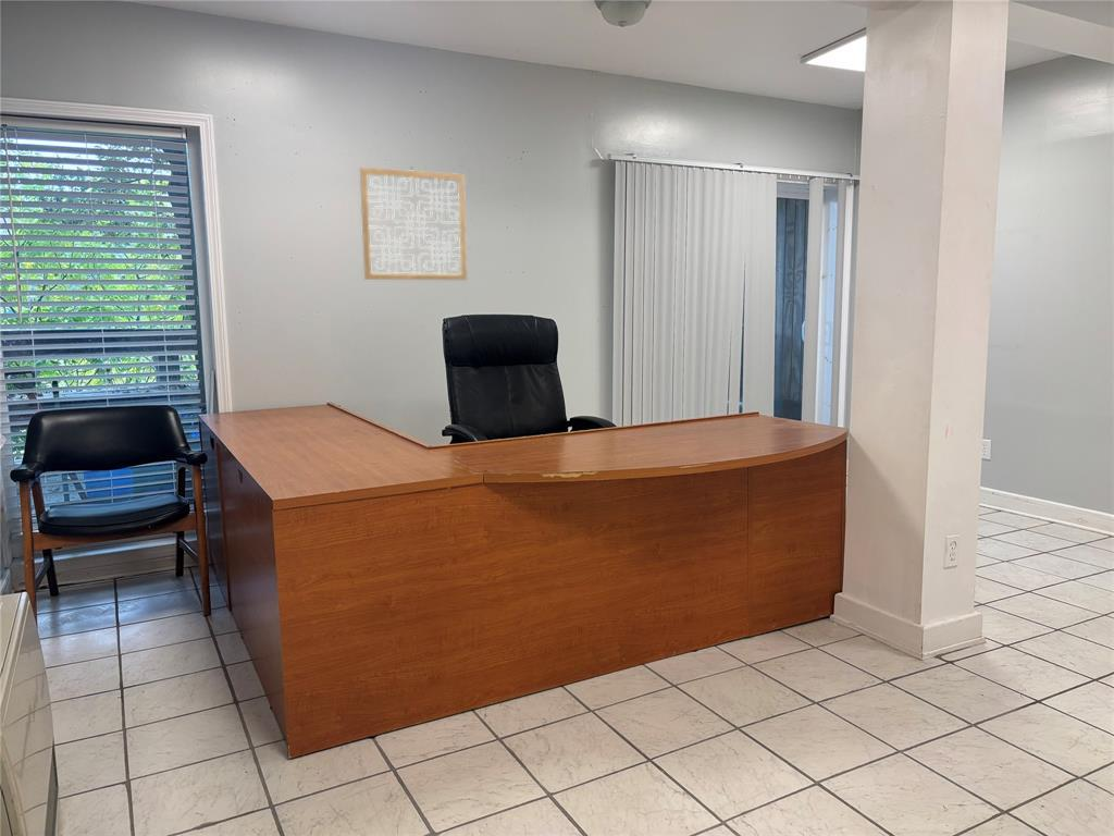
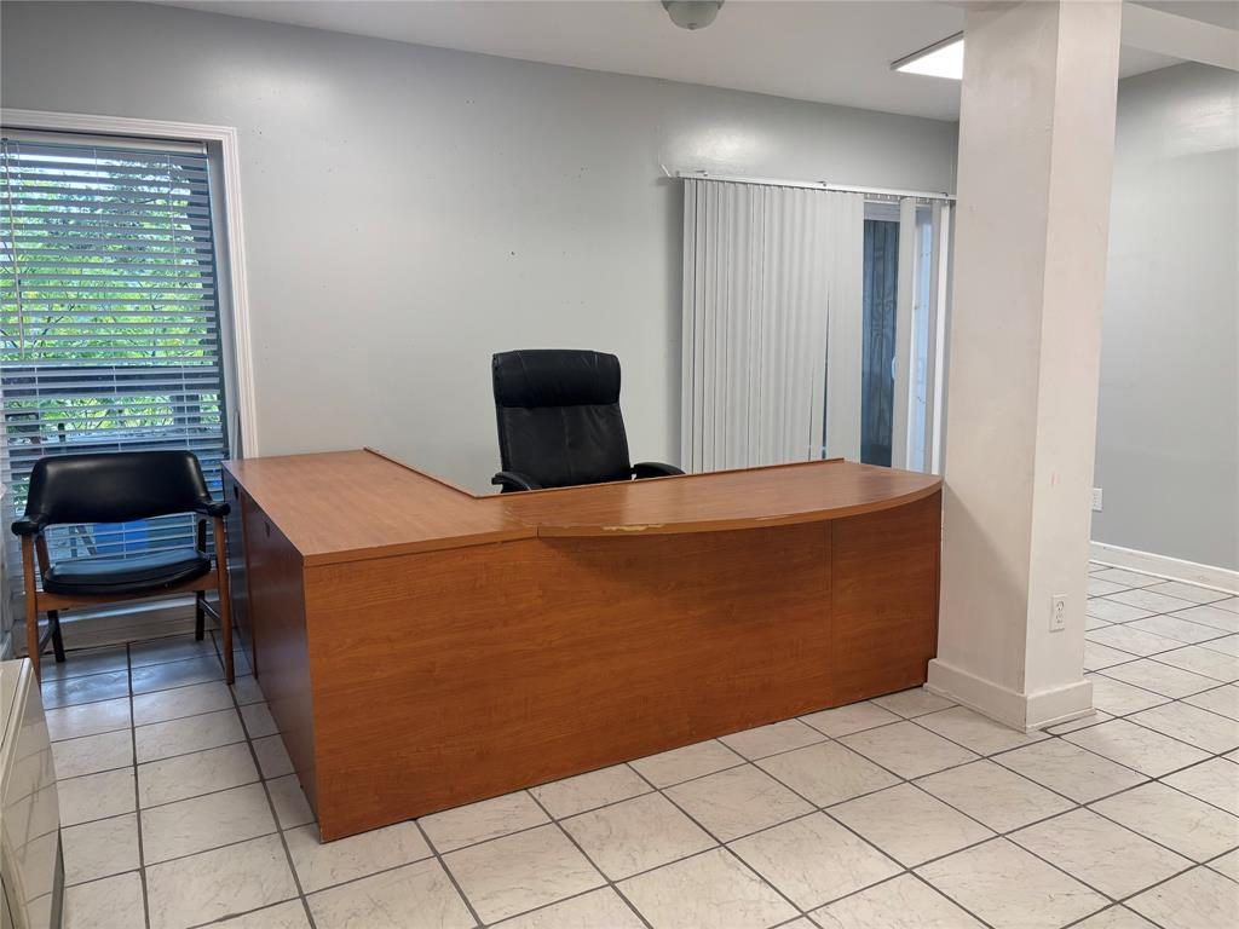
- wall art [359,167,468,281]
